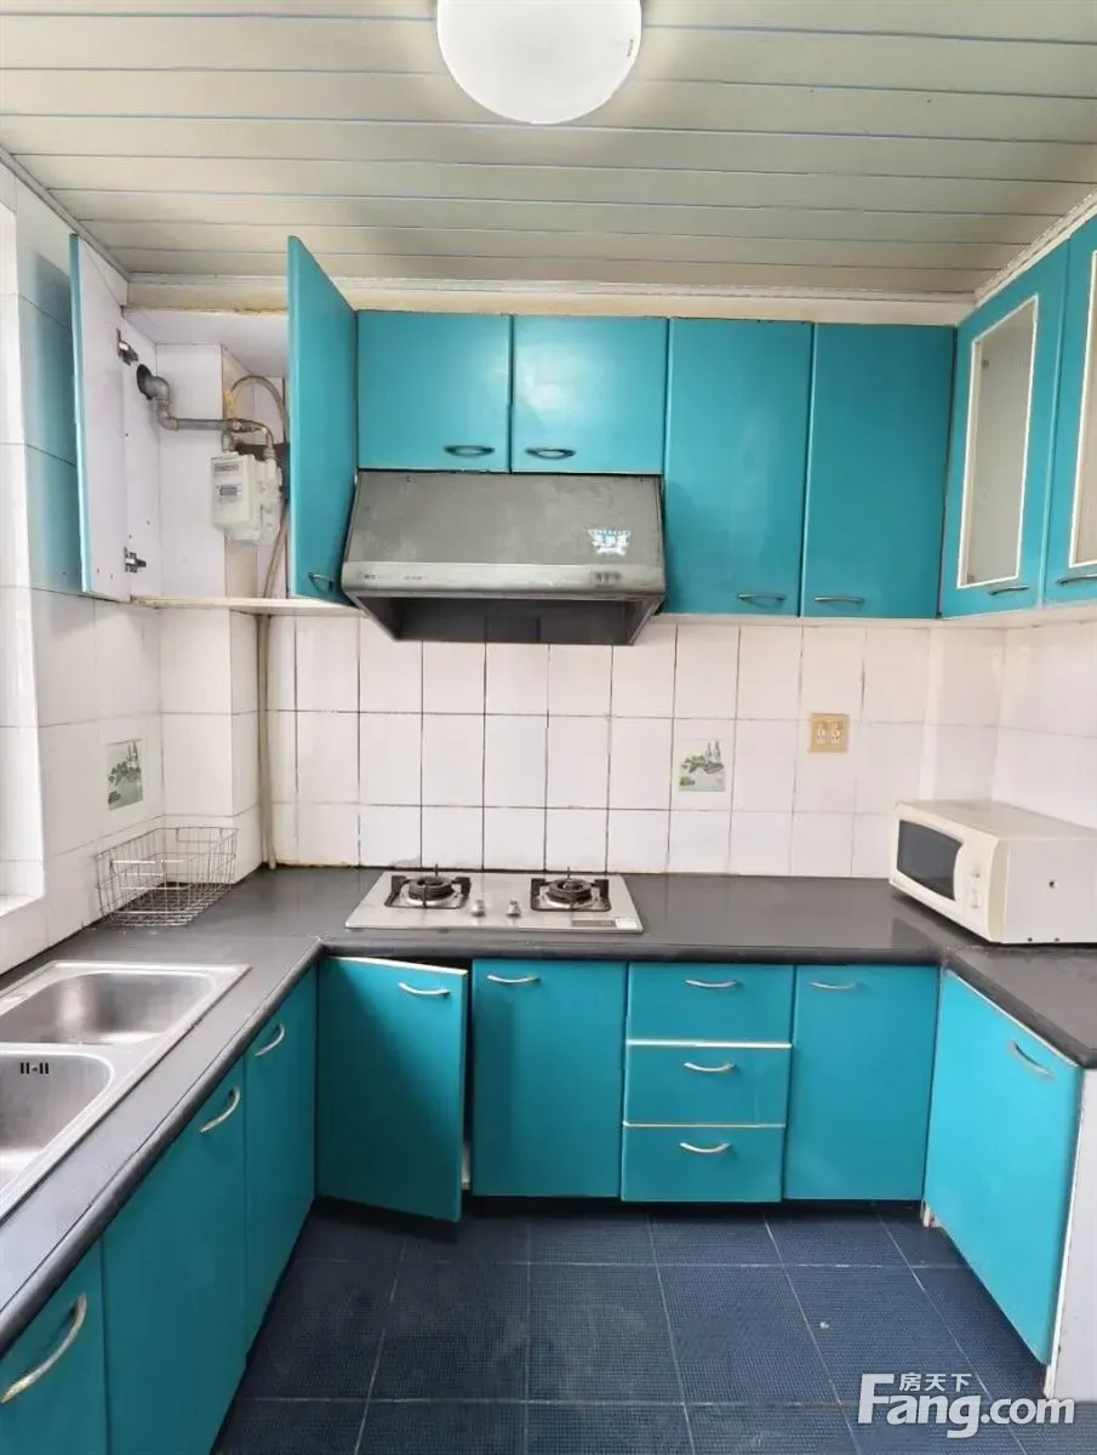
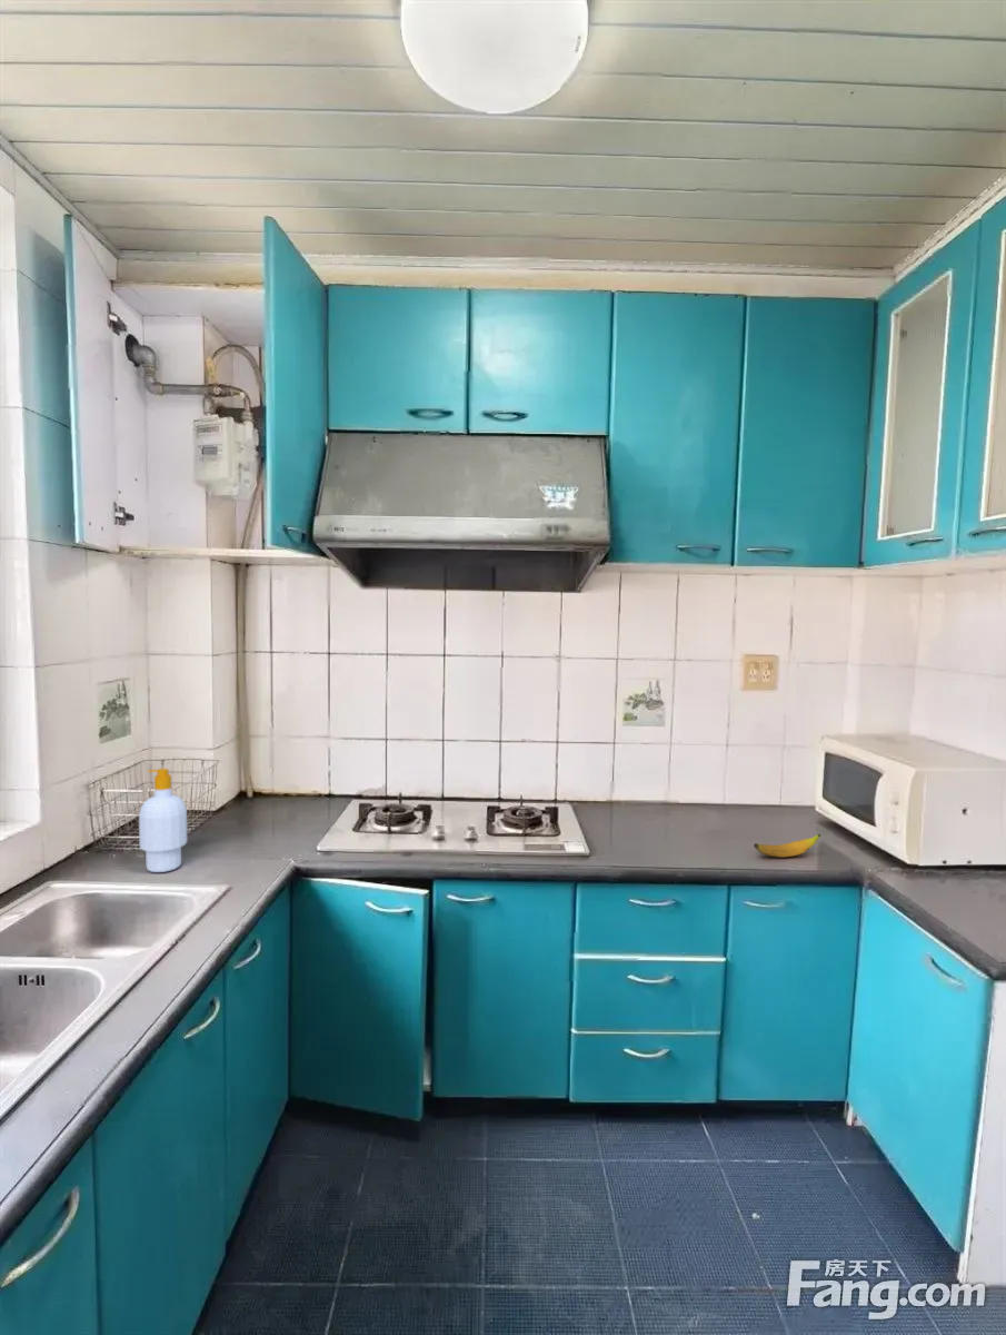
+ banana [753,833,821,859]
+ soap bottle [138,768,188,873]
